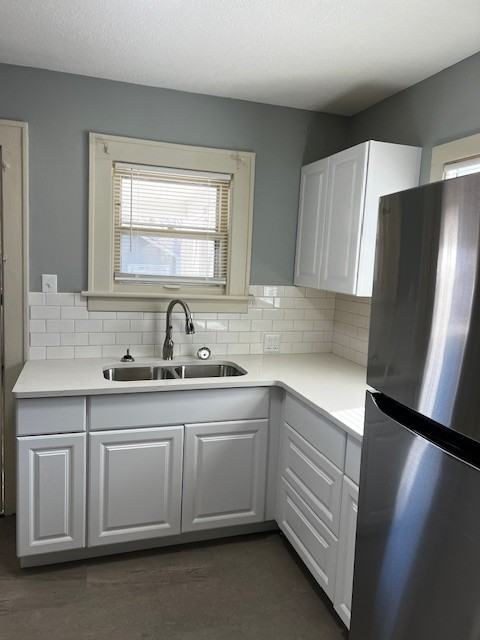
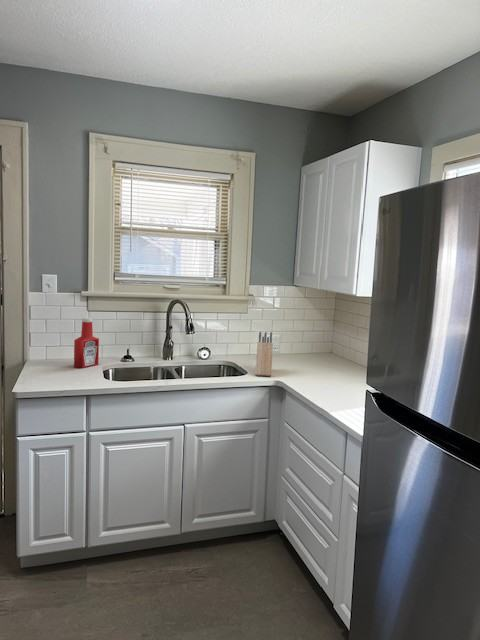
+ soap bottle [73,317,100,369]
+ knife block [254,331,274,377]
